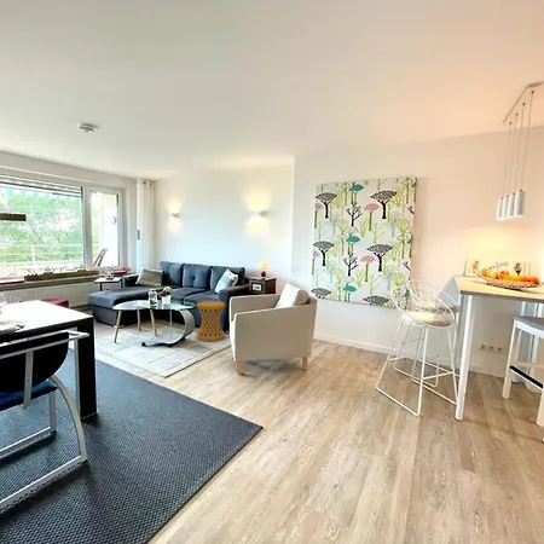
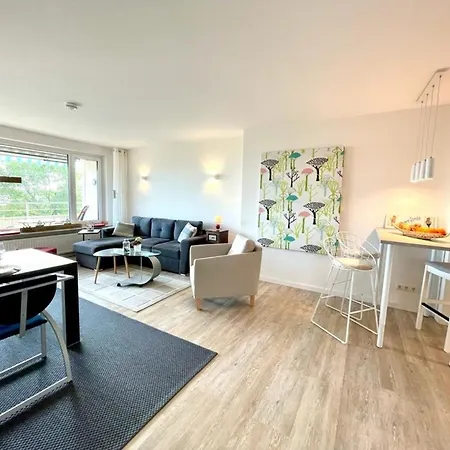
- side table [195,300,226,342]
